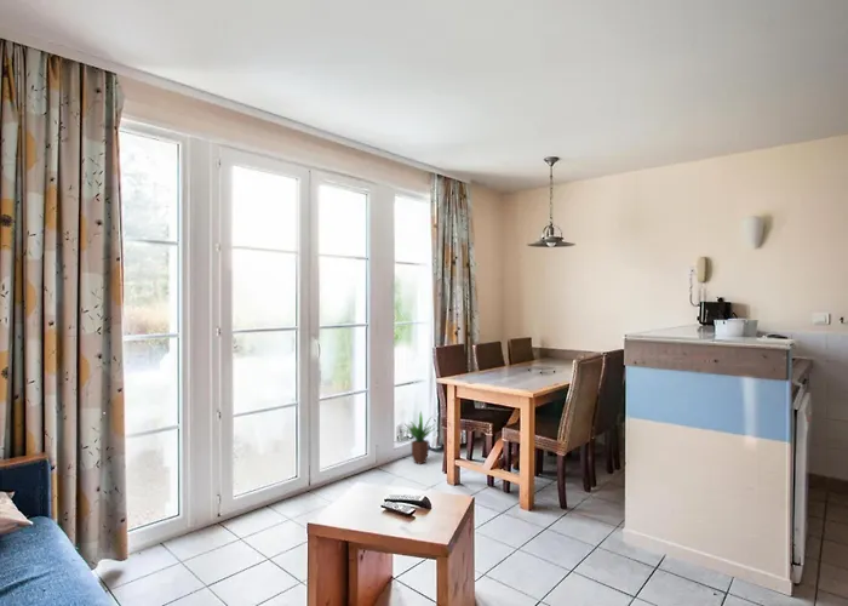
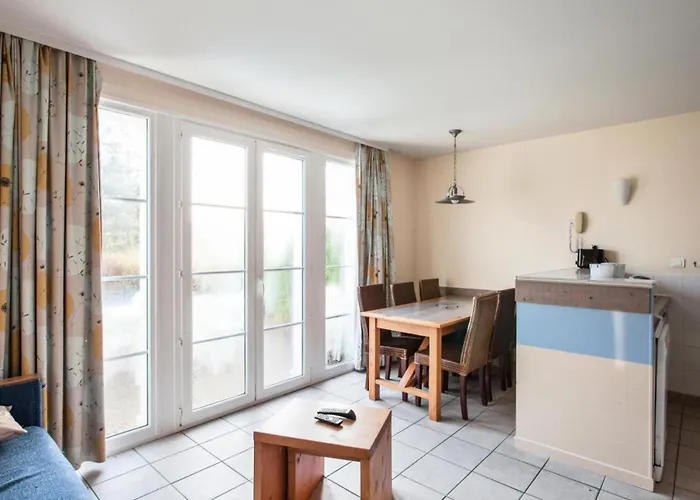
- potted plant [400,410,437,465]
